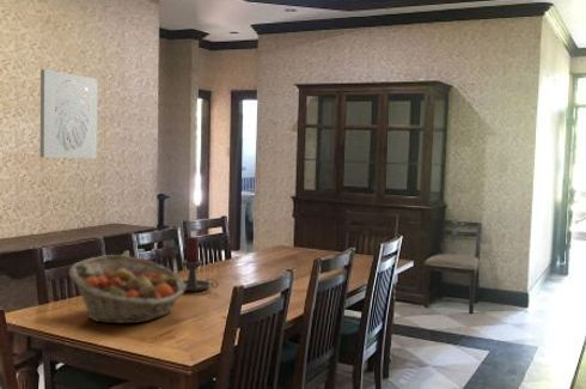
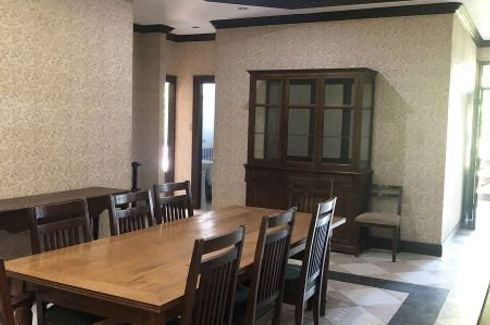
- wall art [39,68,98,159]
- candle holder [182,236,220,292]
- fruit basket [68,254,185,324]
